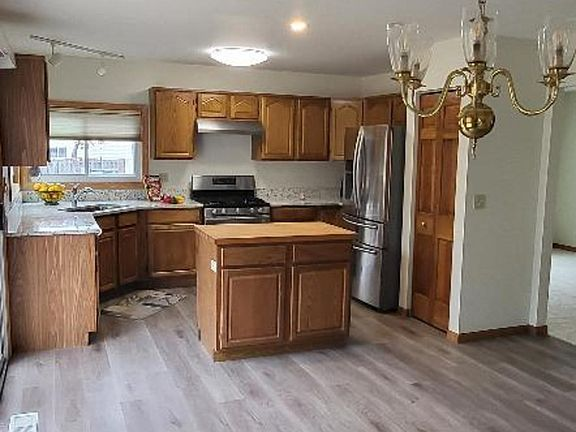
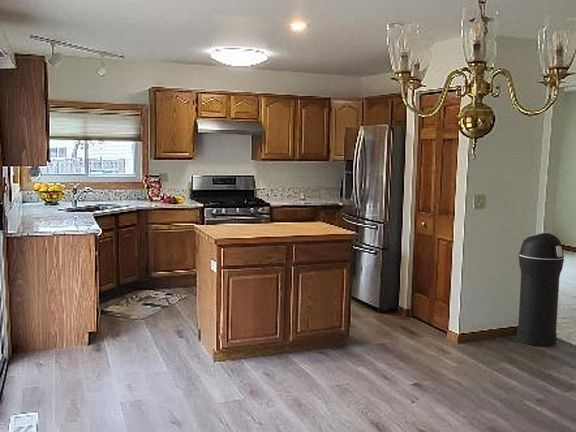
+ trash can [516,232,565,348]
